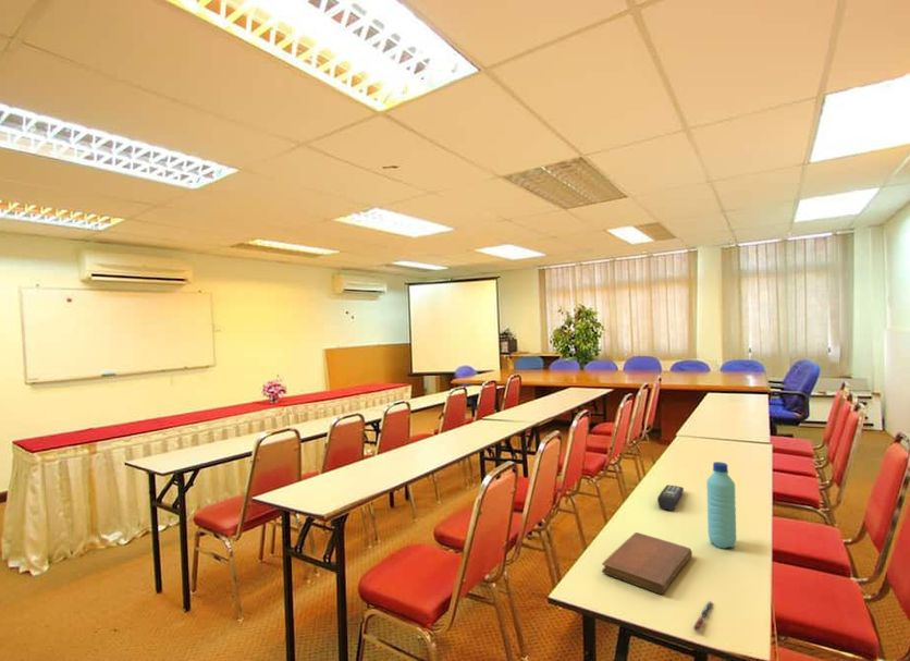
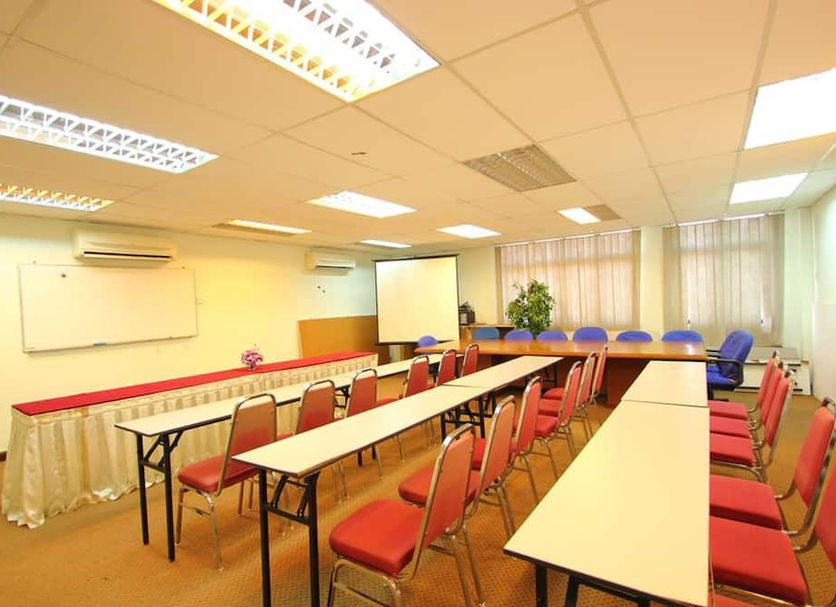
- water bottle [705,461,737,549]
- notebook [601,531,693,596]
- pen [692,600,714,633]
- remote control [656,483,685,512]
